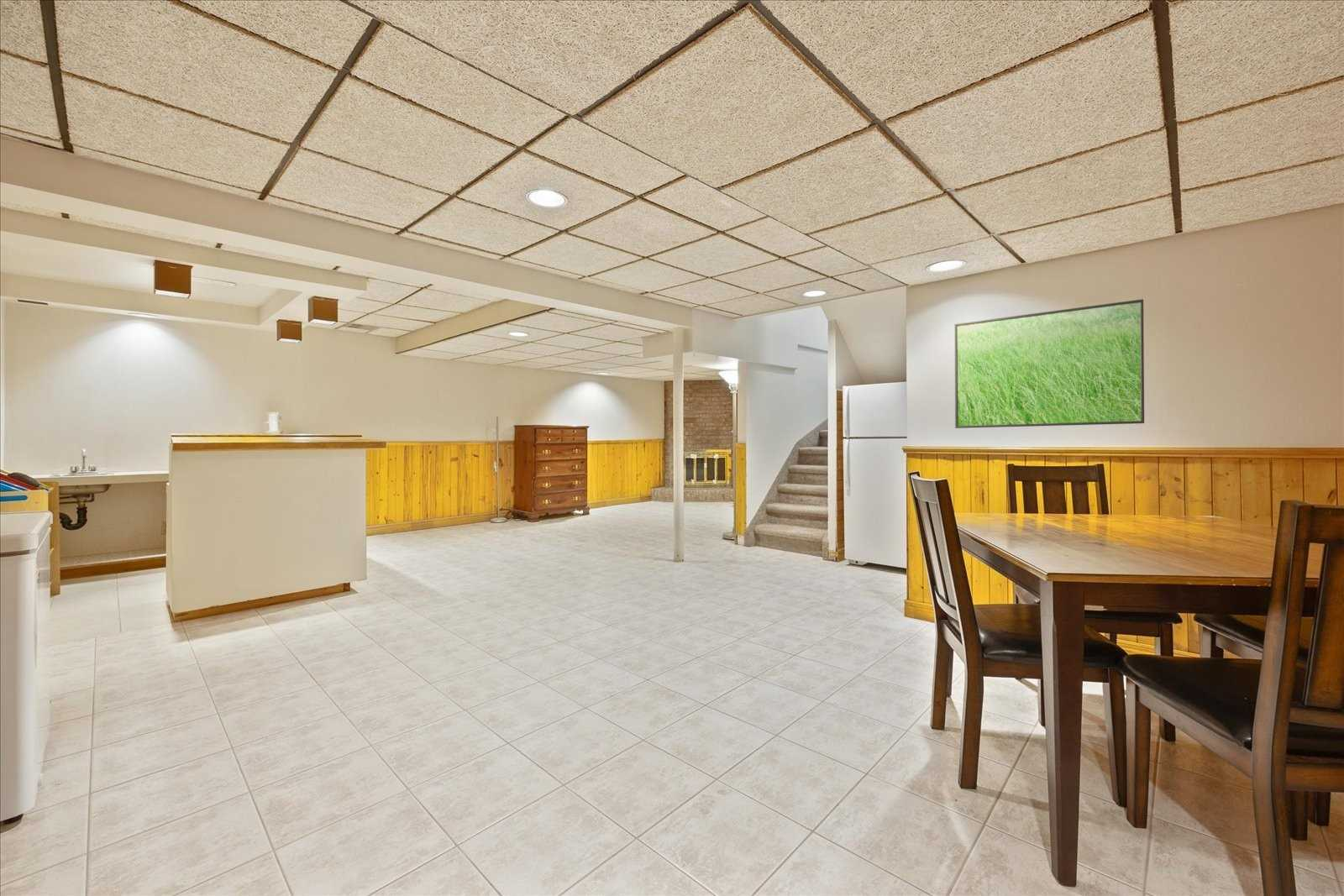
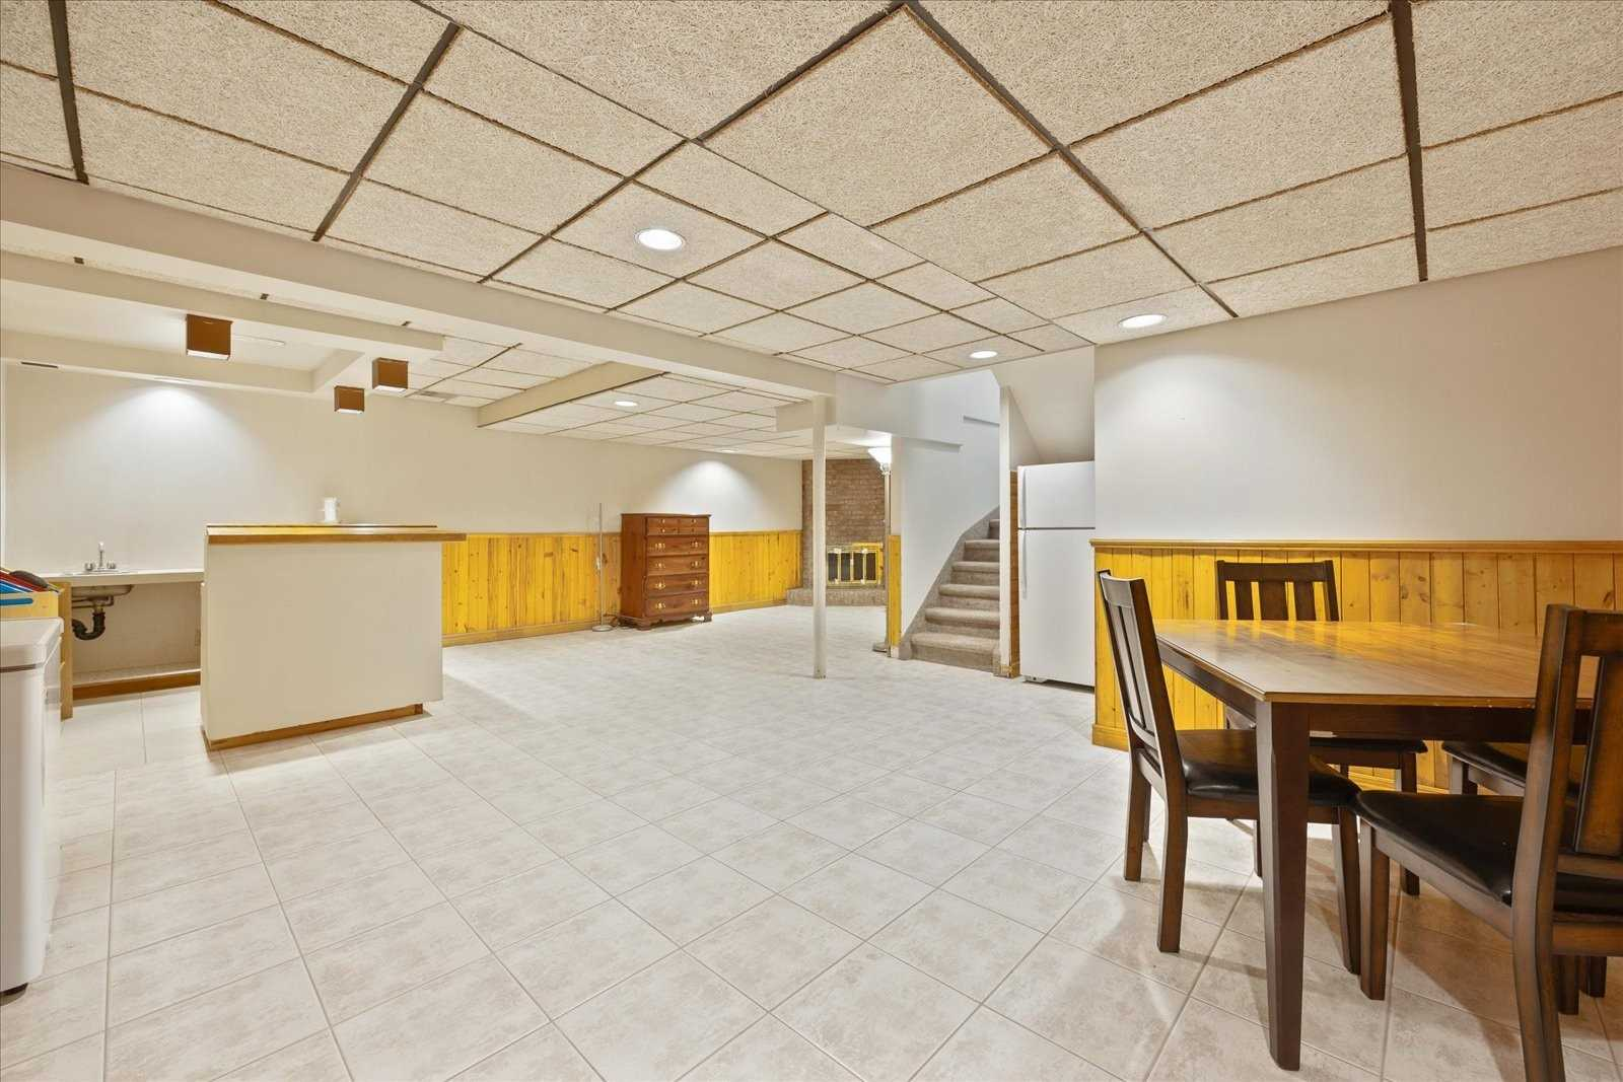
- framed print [953,298,1145,429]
